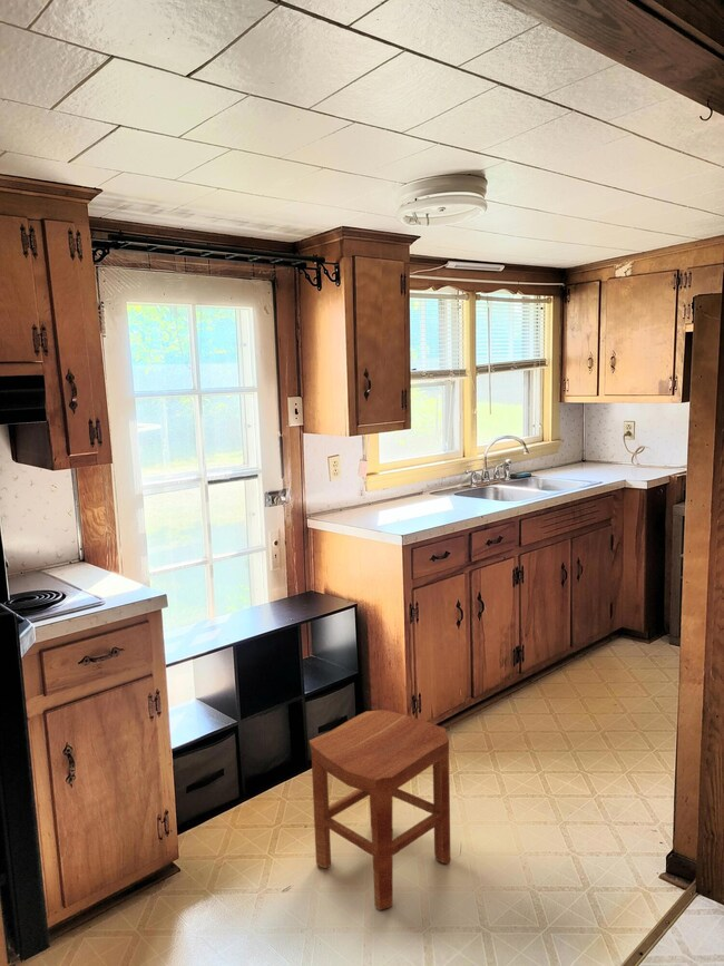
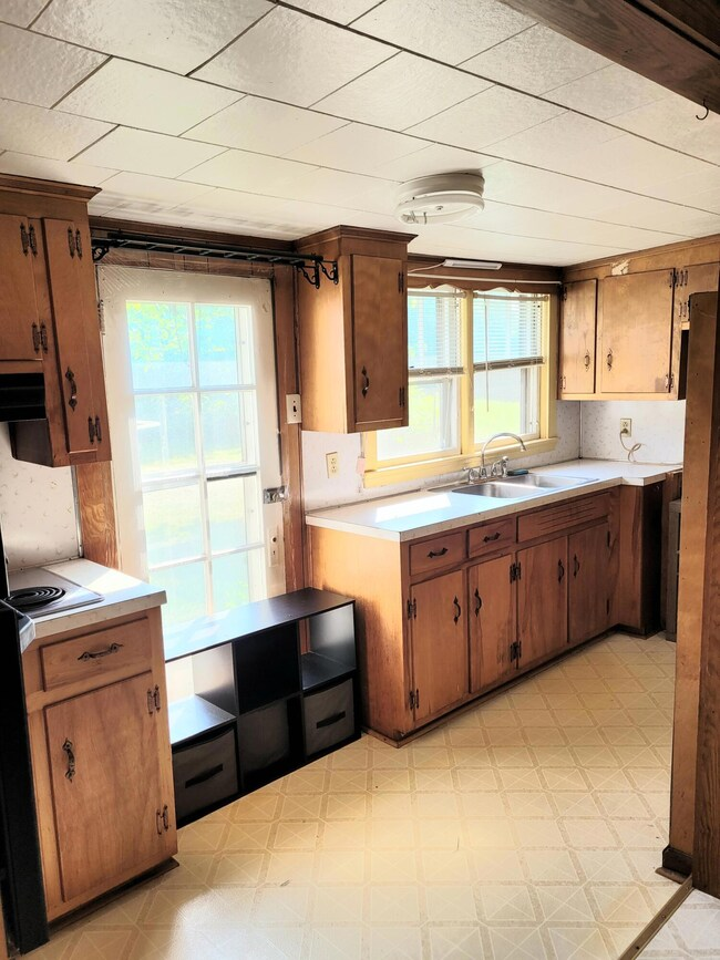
- stool [309,709,452,911]
